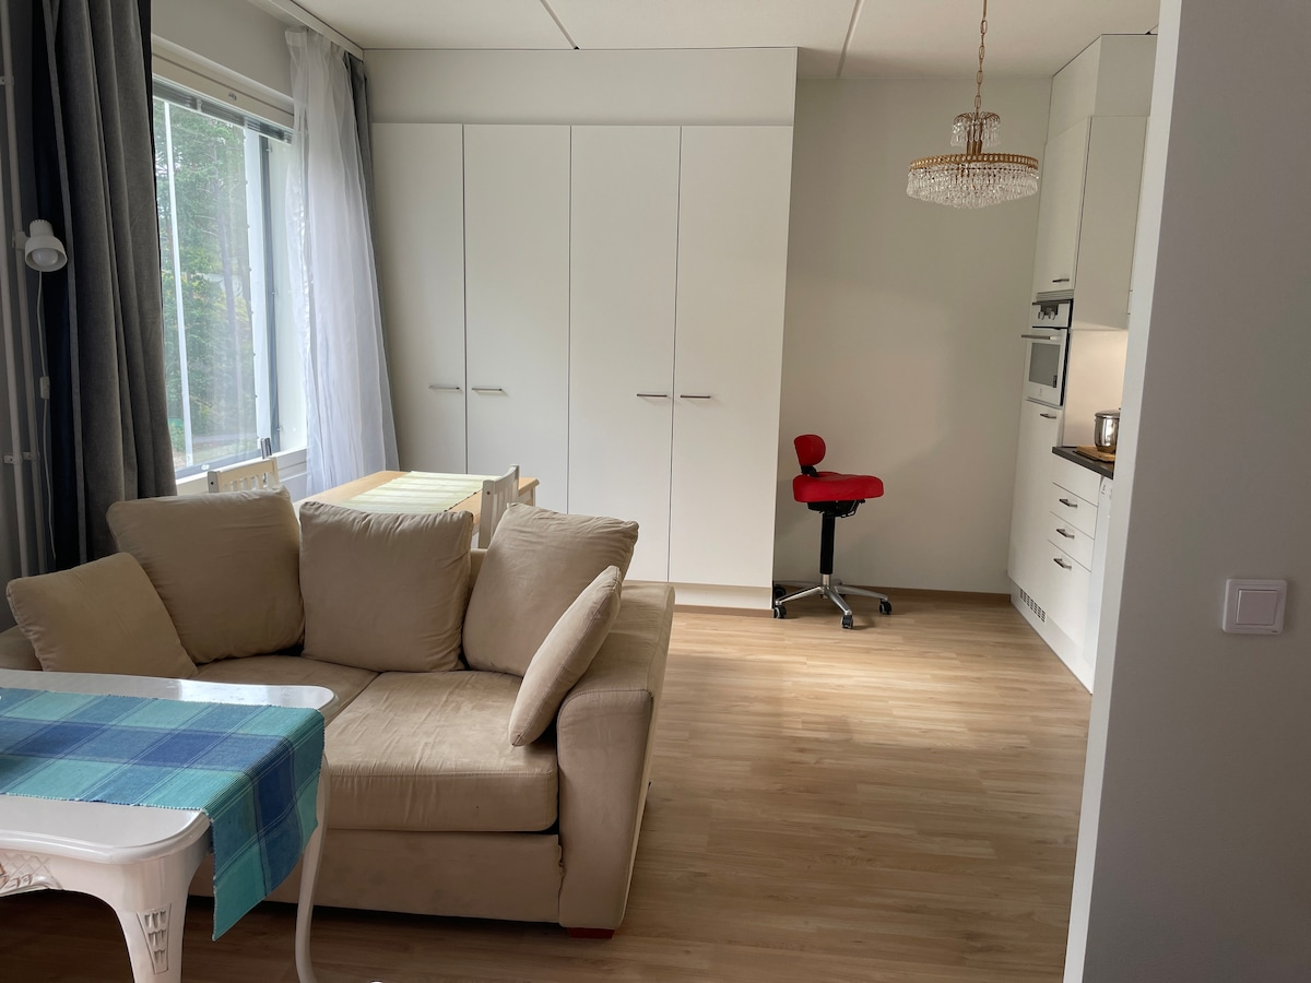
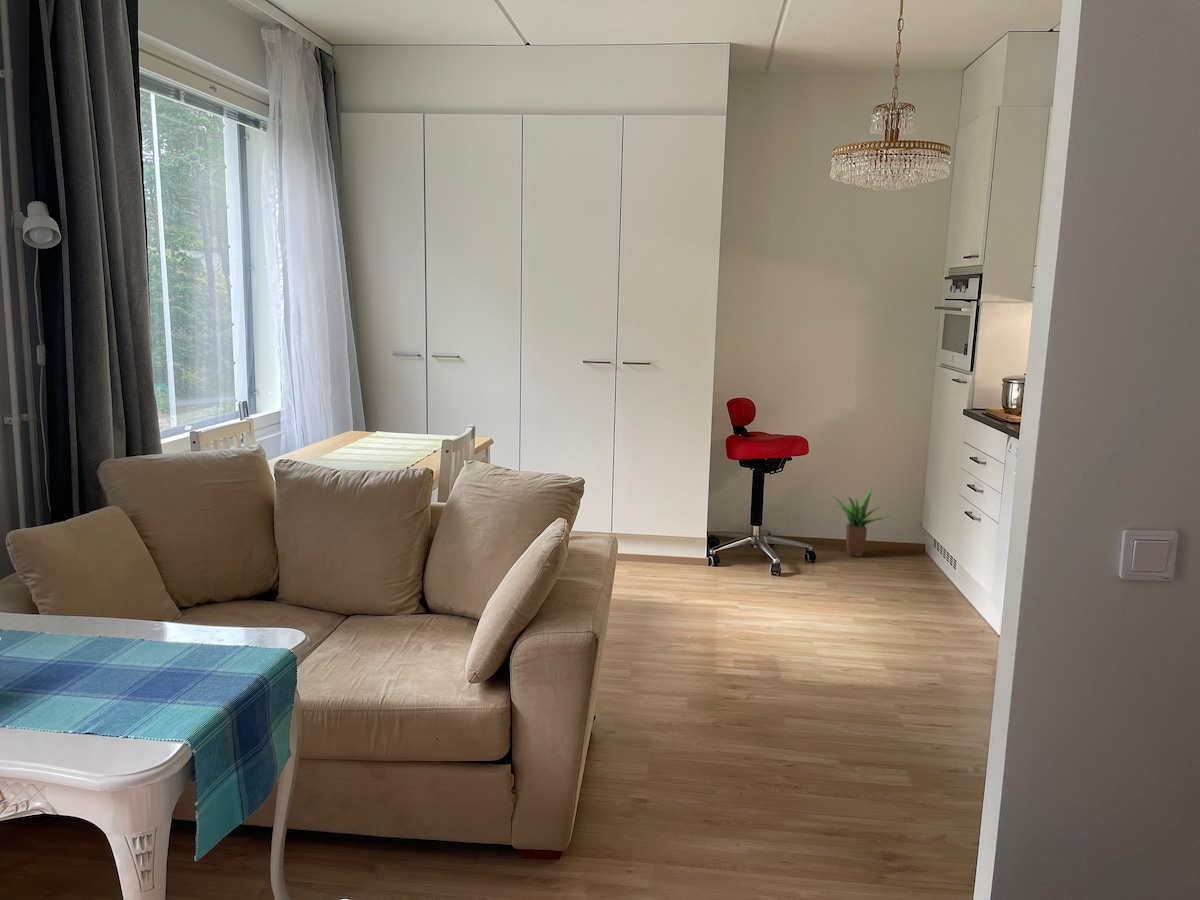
+ potted plant [832,486,891,558]
